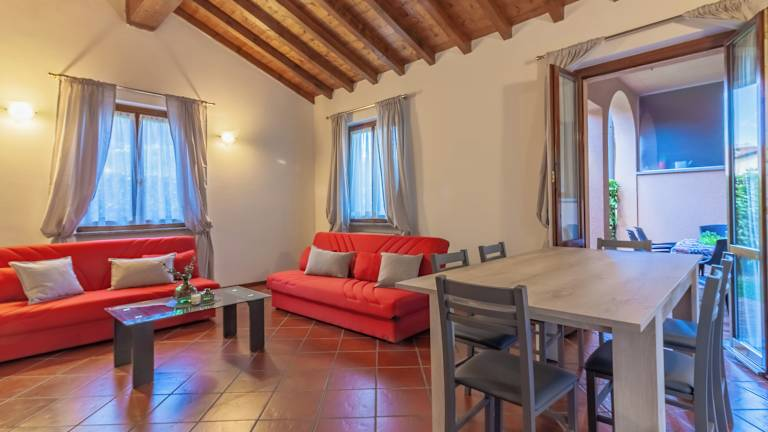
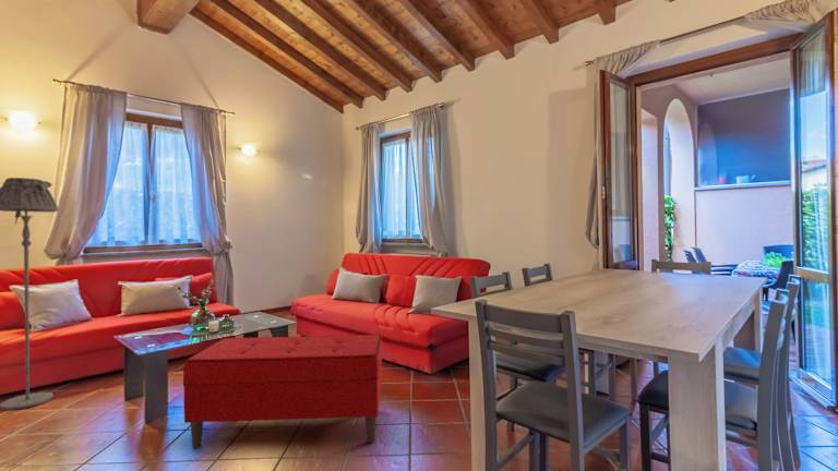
+ bench [182,334,383,450]
+ floor lamp [0,177,60,411]
